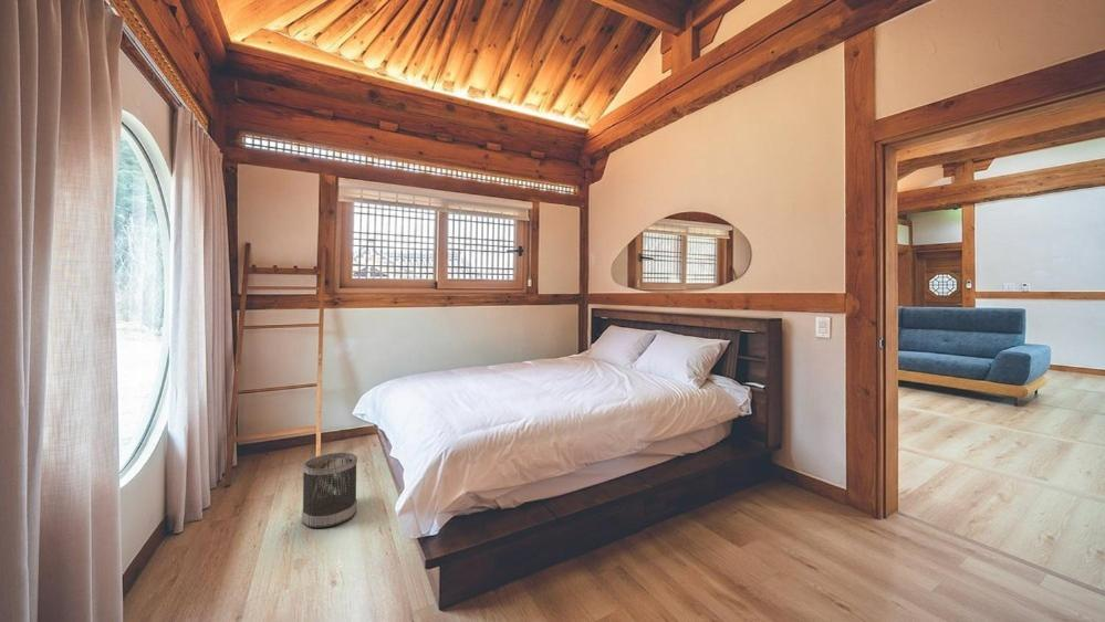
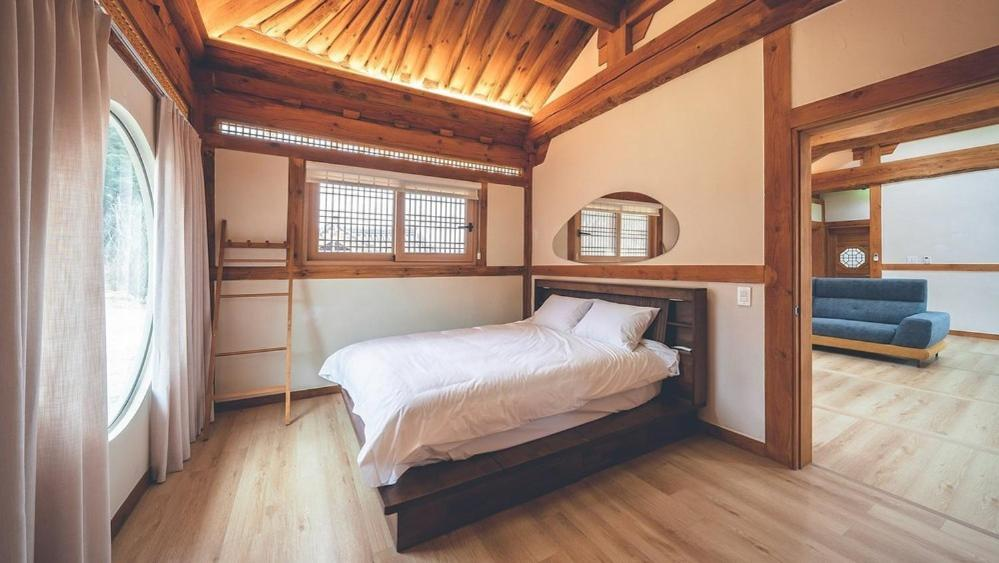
- wastebasket [301,452,358,529]
